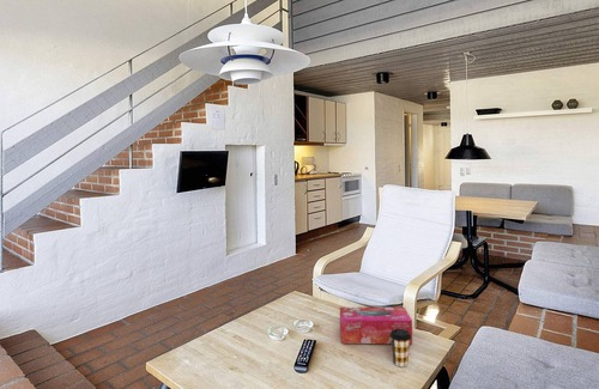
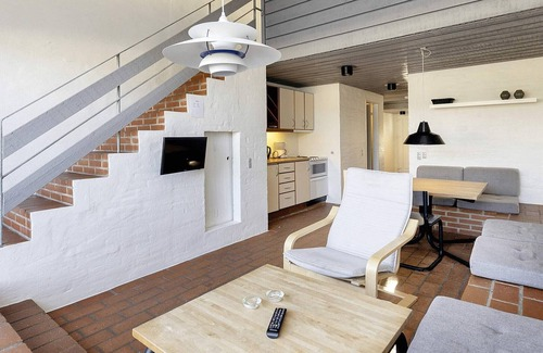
- tissue box [339,306,413,345]
- coffee cup [389,329,411,367]
